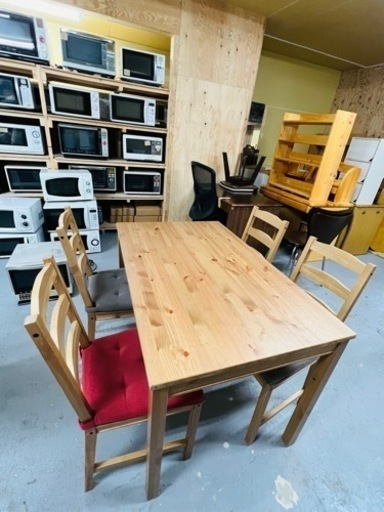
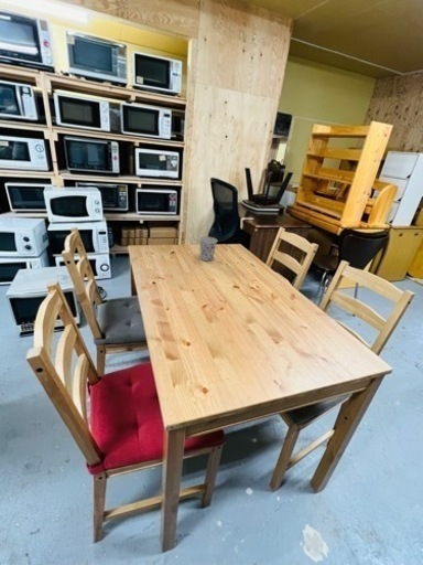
+ cup [198,236,218,262]
